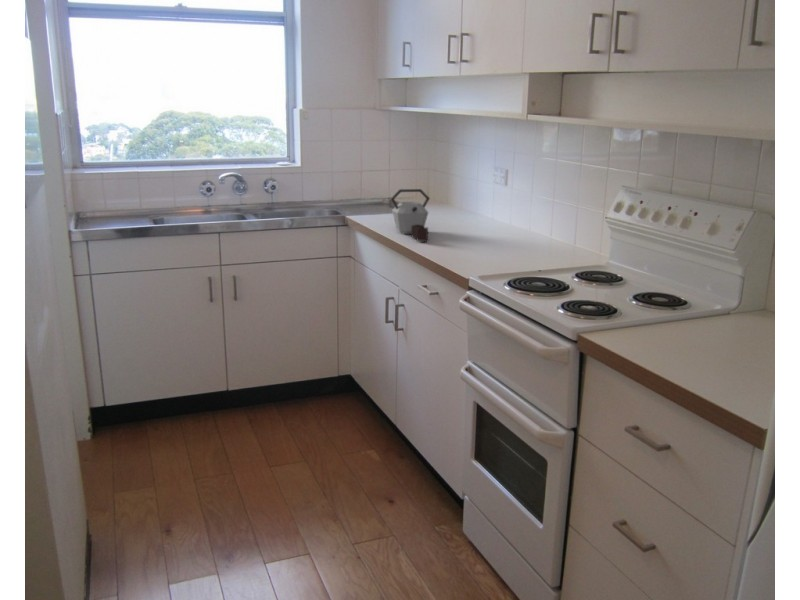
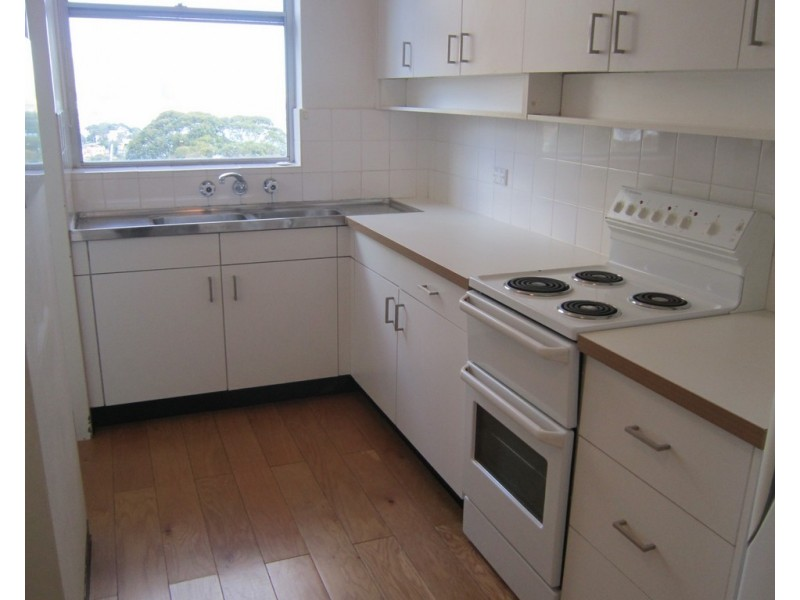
- kettle [390,188,431,242]
